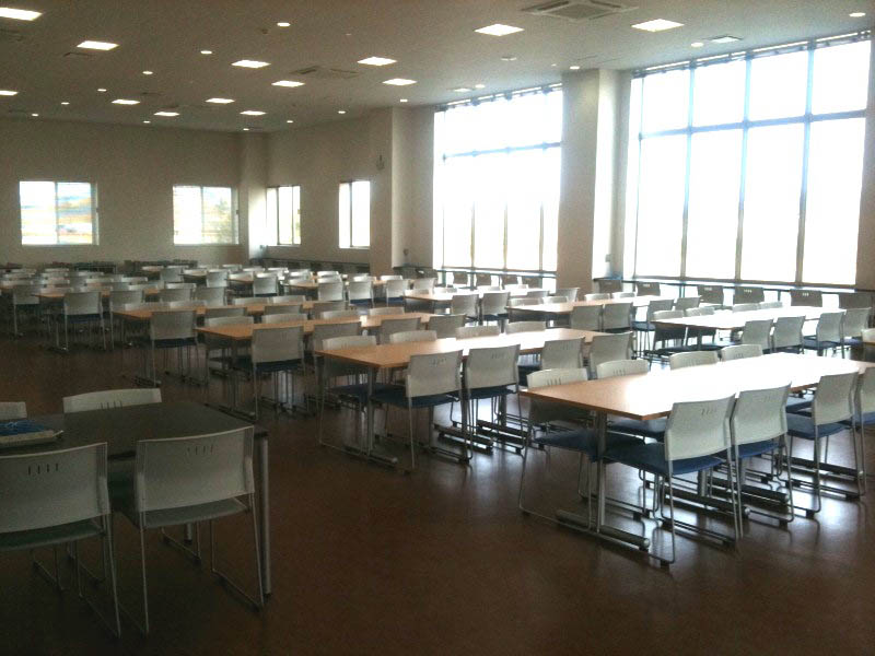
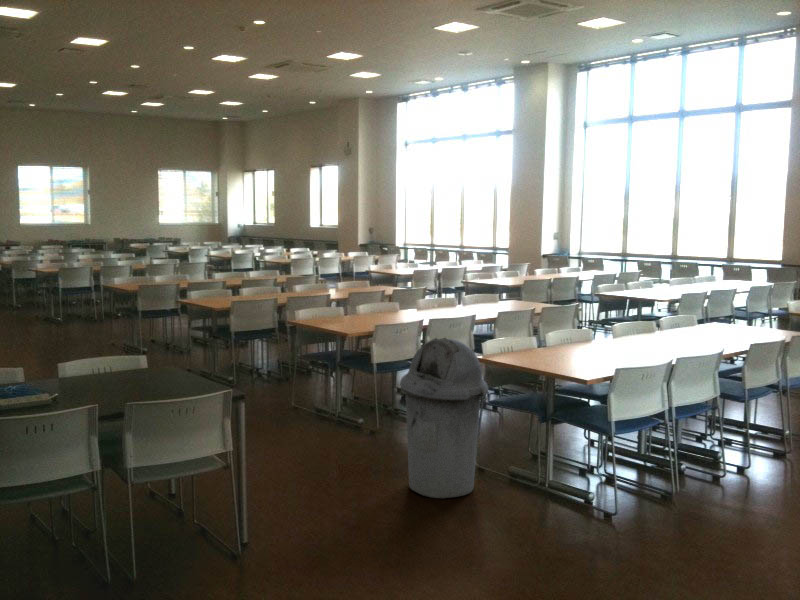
+ trash can [399,337,489,500]
